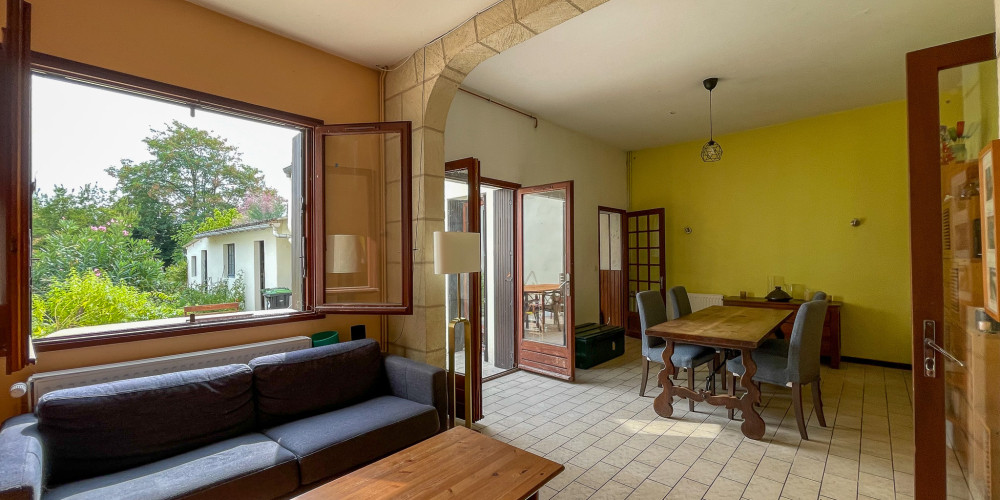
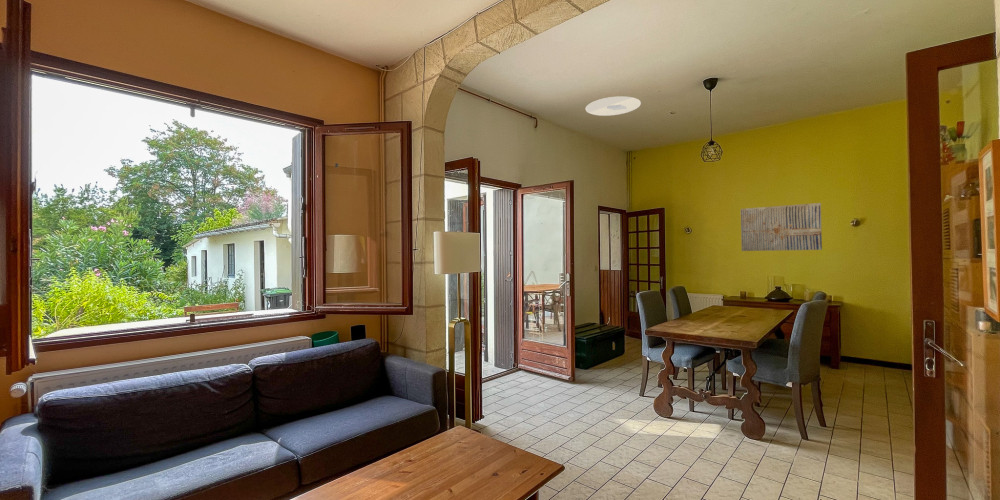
+ wall art [740,202,823,252]
+ ceiling light [585,95,642,117]
